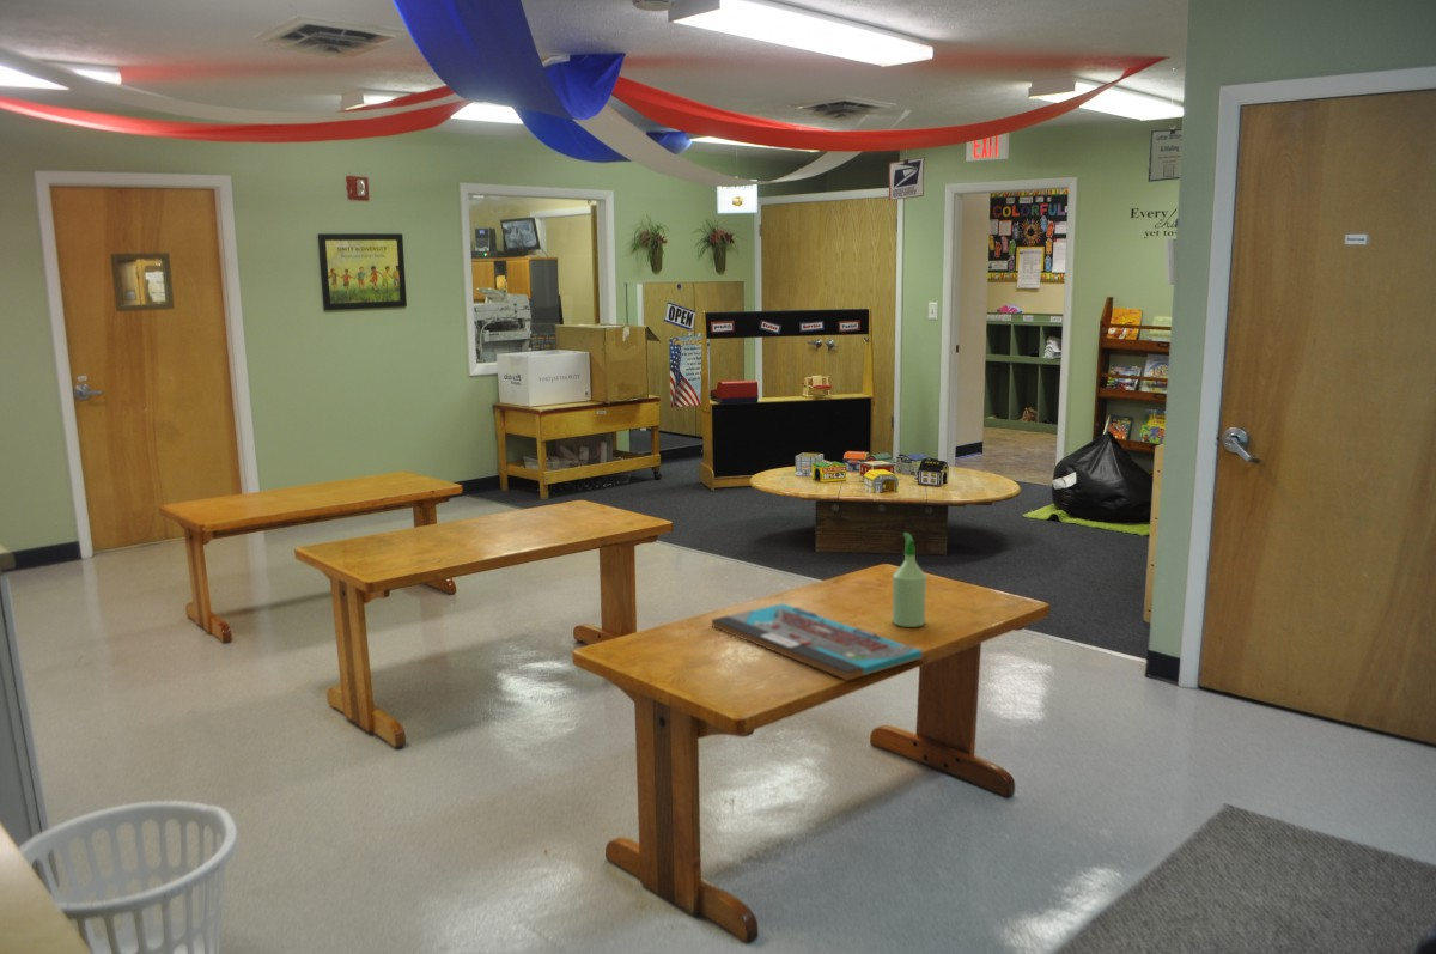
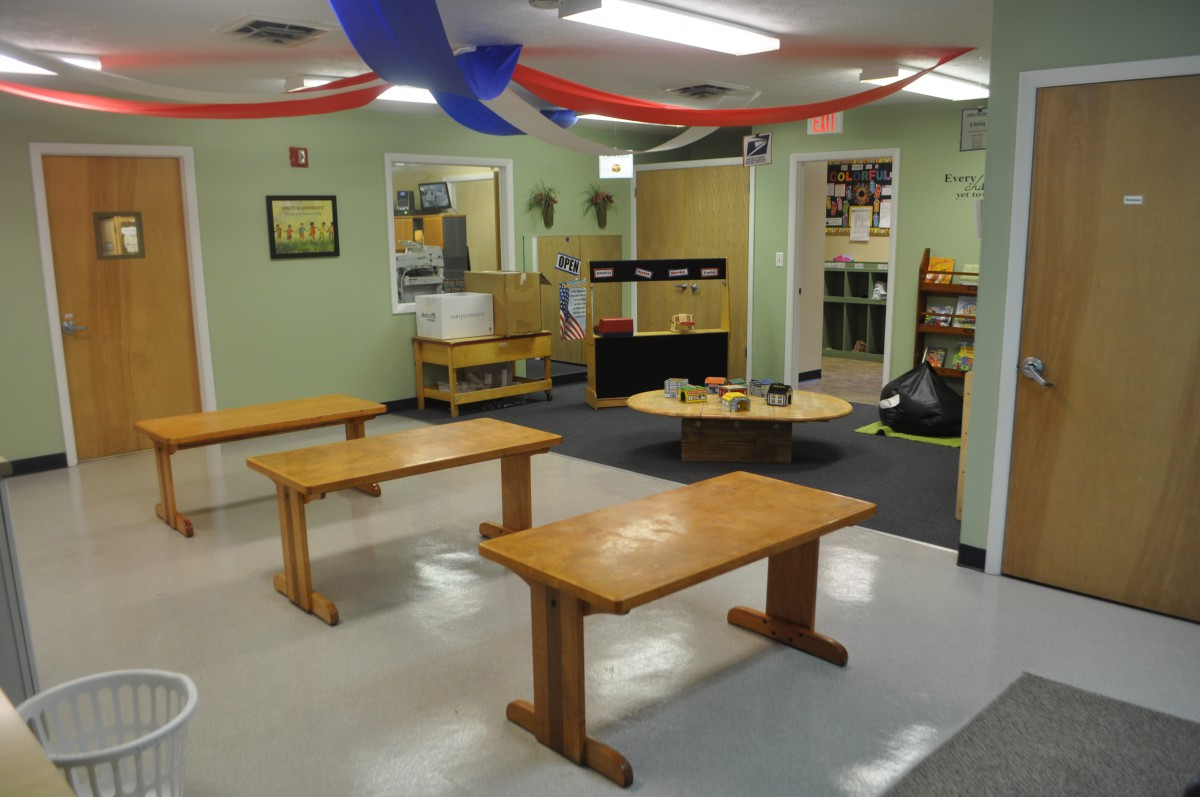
- board game [711,602,923,681]
- spray bottle [892,531,927,628]
